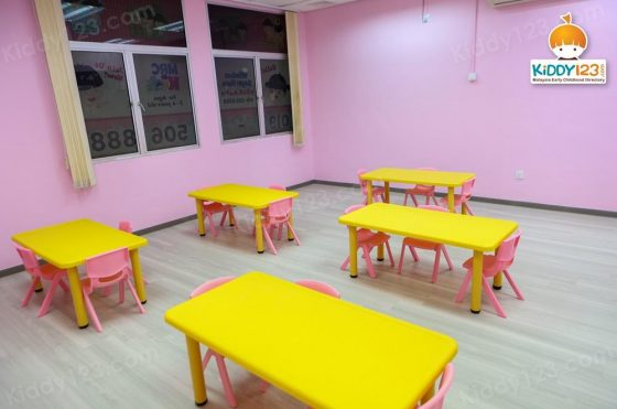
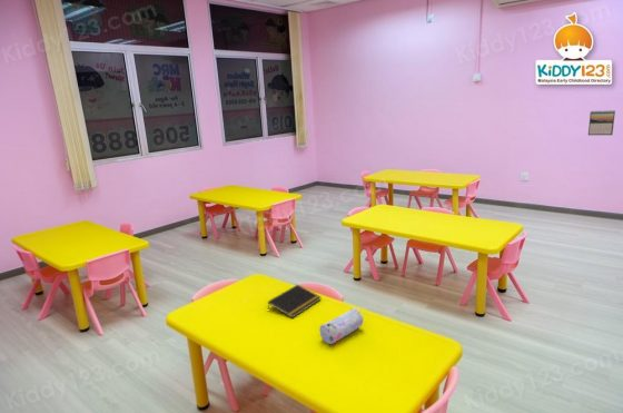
+ notepad [267,284,322,318]
+ calendar [587,109,616,136]
+ pencil case [318,307,365,345]
